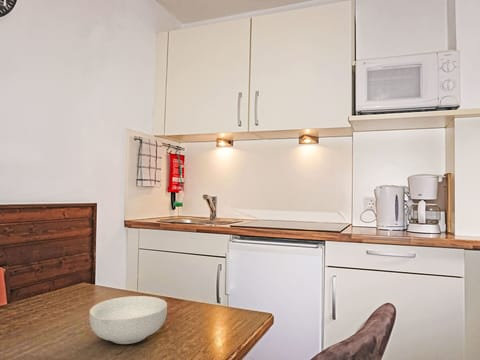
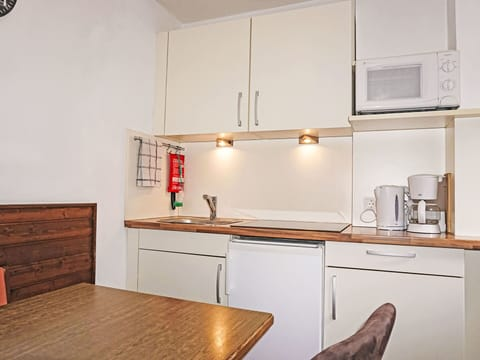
- cereal bowl [88,295,168,345]
